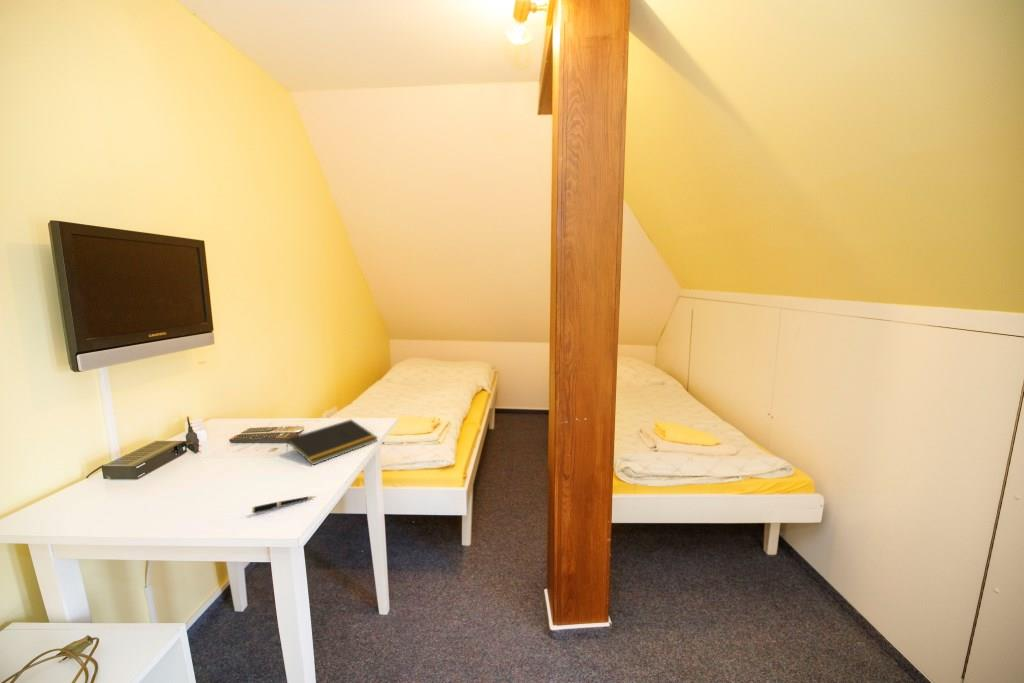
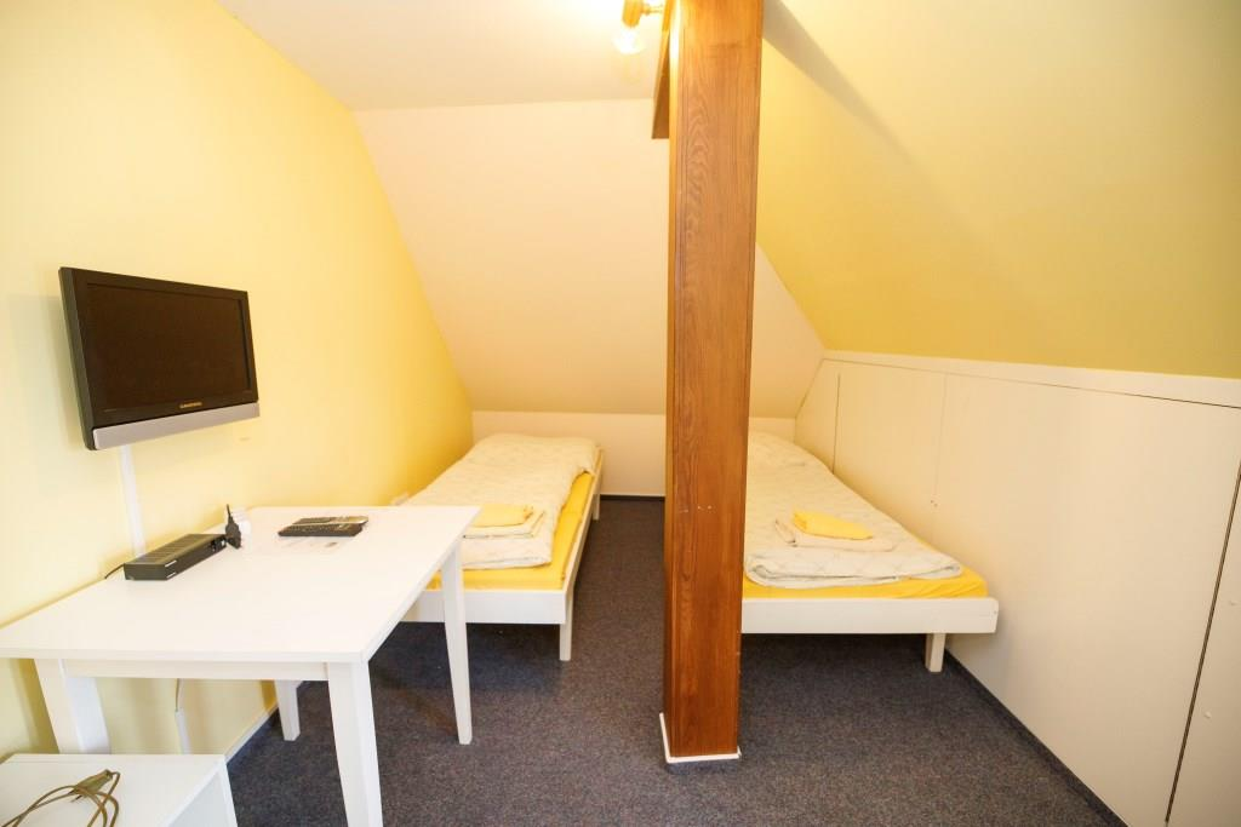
- notepad [285,419,379,466]
- pen [251,495,317,514]
